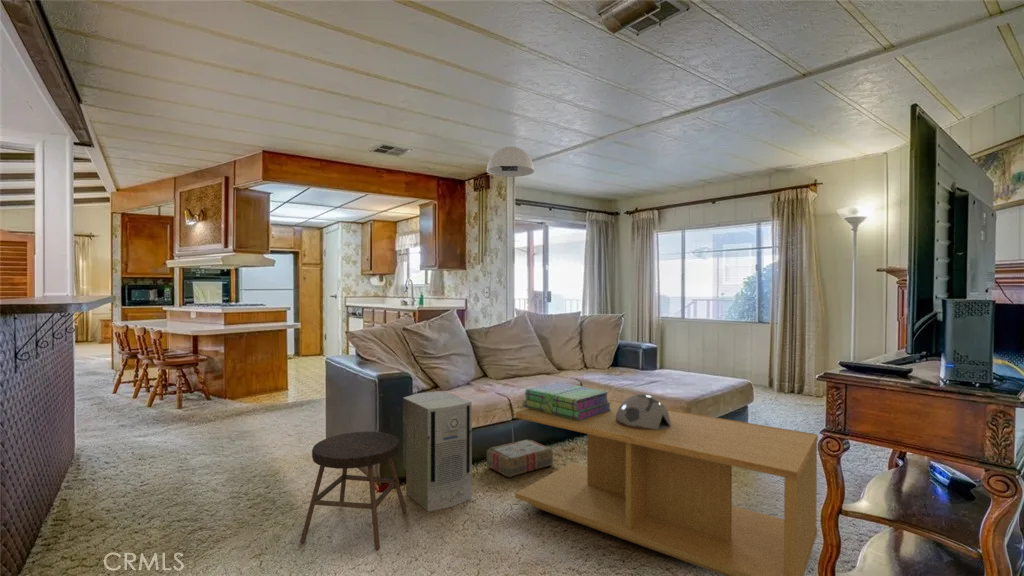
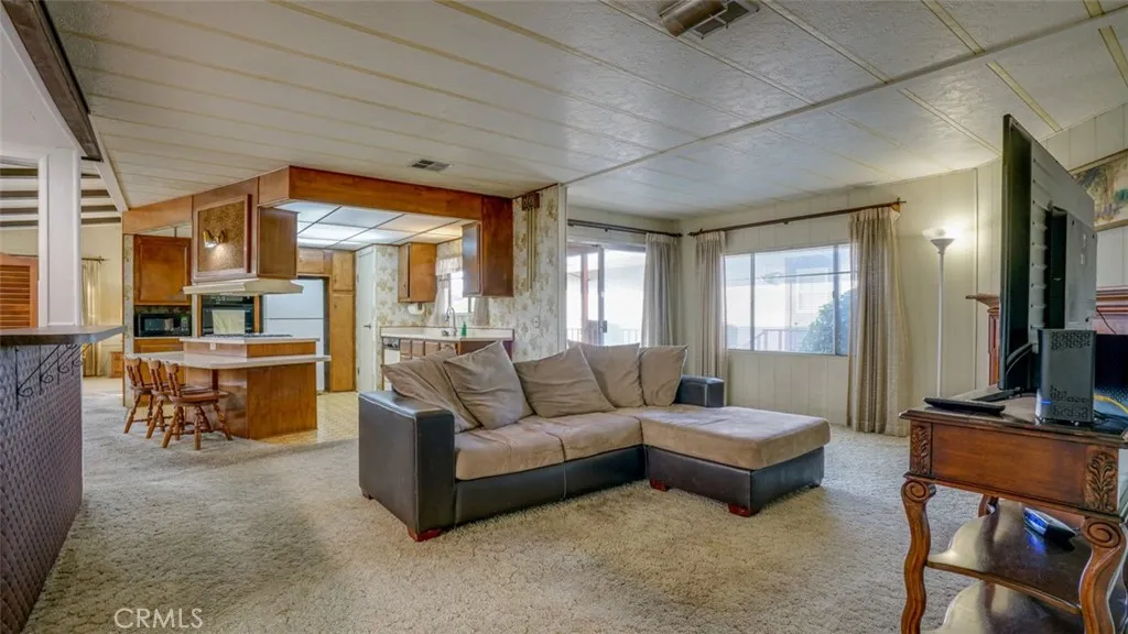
- air purifier [402,391,473,513]
- stool [299,431,408,551]
- coffee table [514,398,819,576]
- ceiling light [486,146,535,178]
- stack of books [522,381,611,421]
- decorative bowl [616,393,671,430]
- carton [486,439,554,478]
